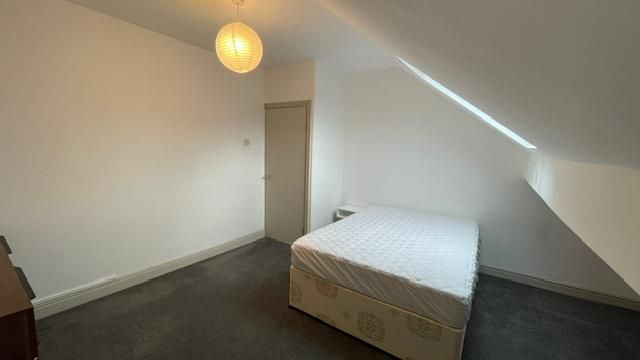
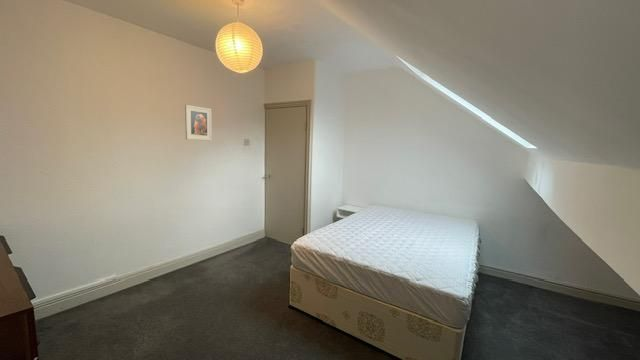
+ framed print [184,104,213,142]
